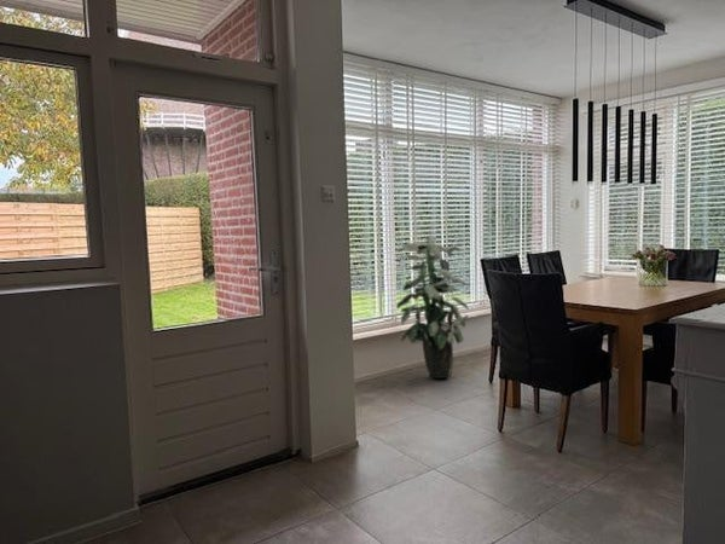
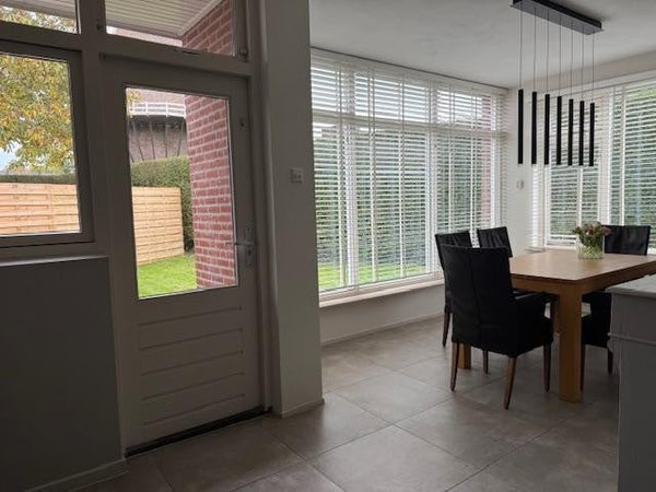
- indoor plant [395,235,470,380]
